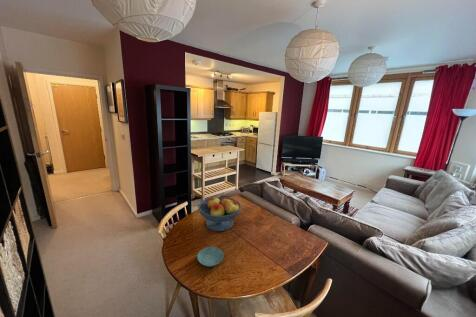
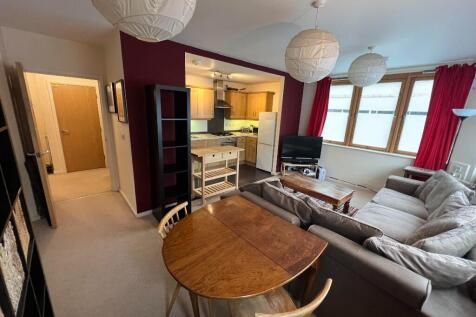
- fruit bowl [197,196,242,232]
- saucer [196,246,225,268]
